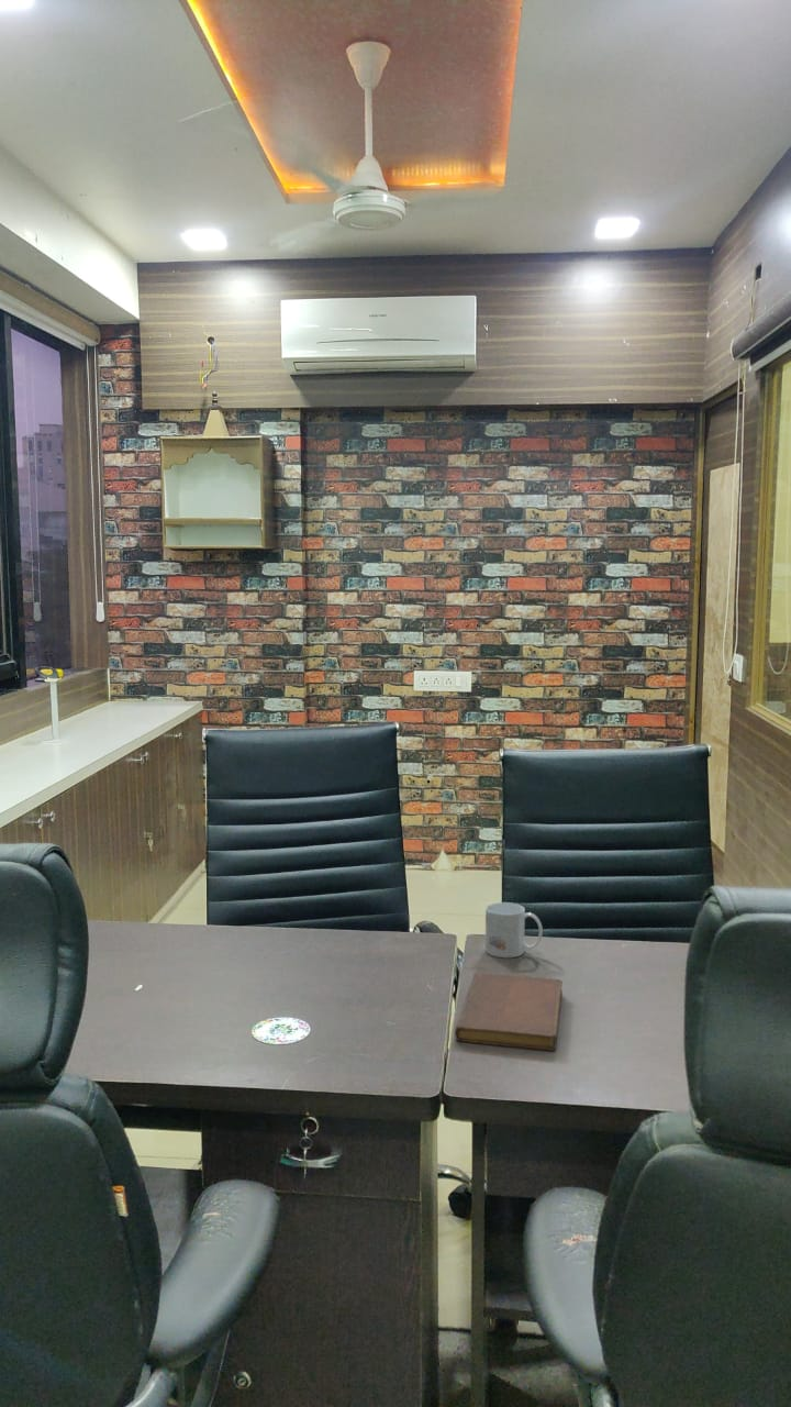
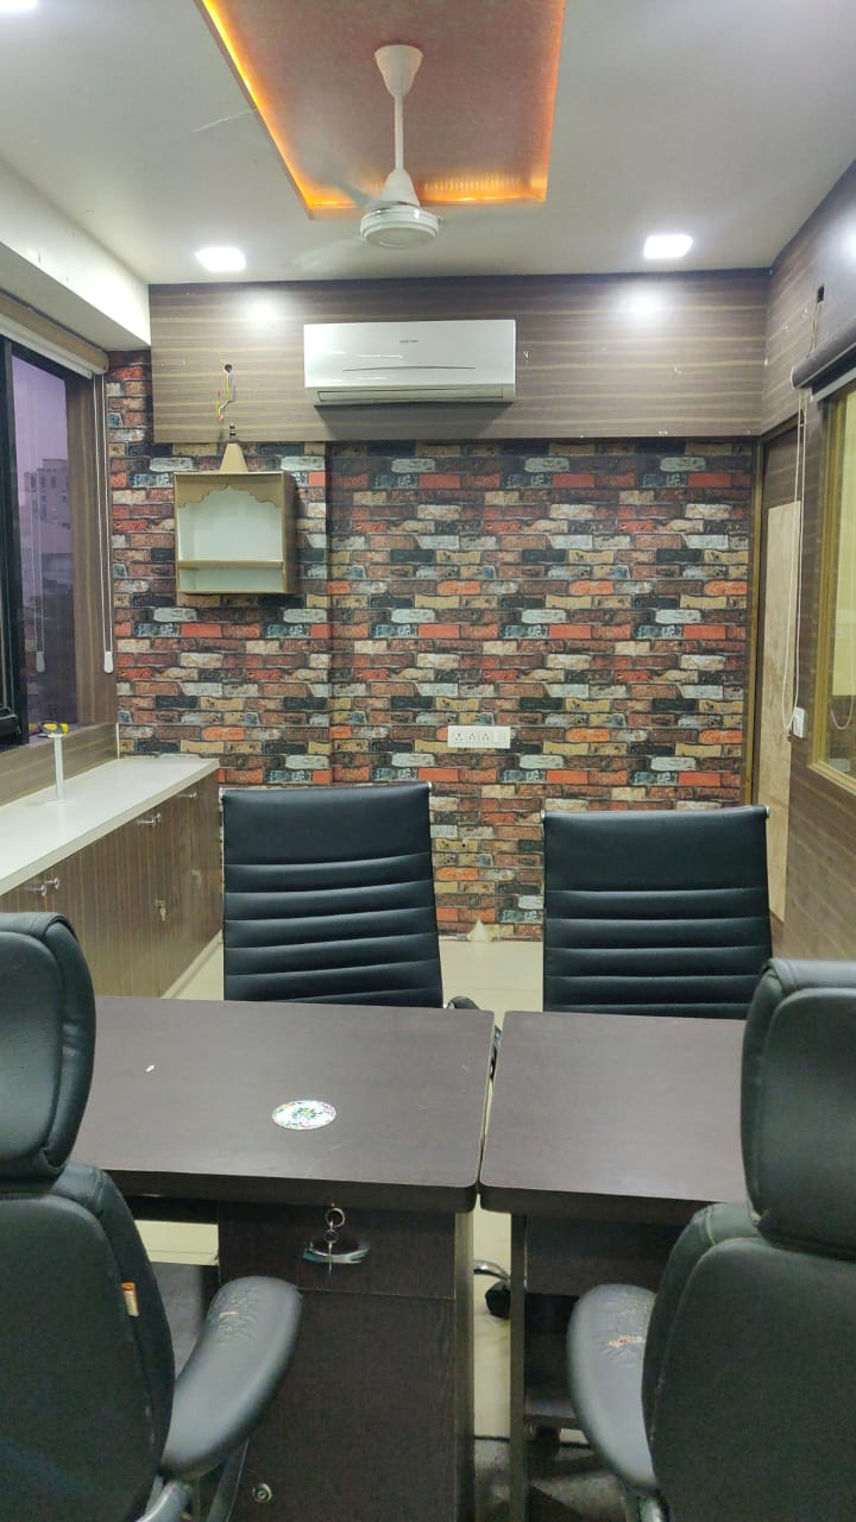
- mug [484,901,544,959]
- notebook [454,971,564,1052]
